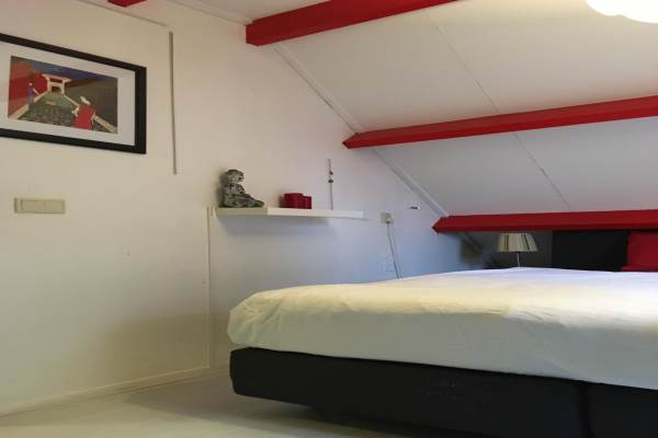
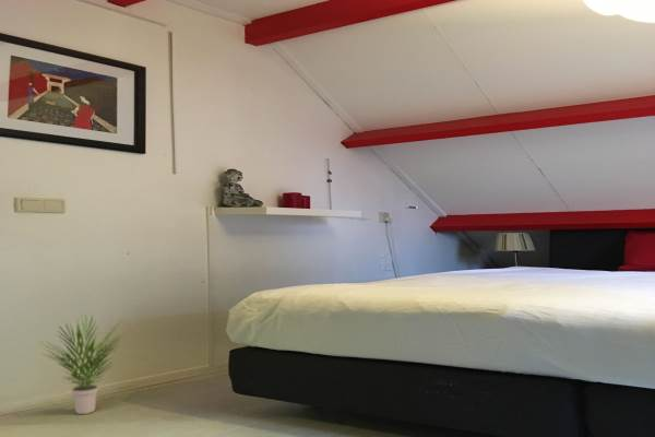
+ potted plant [38,312,124,415]
